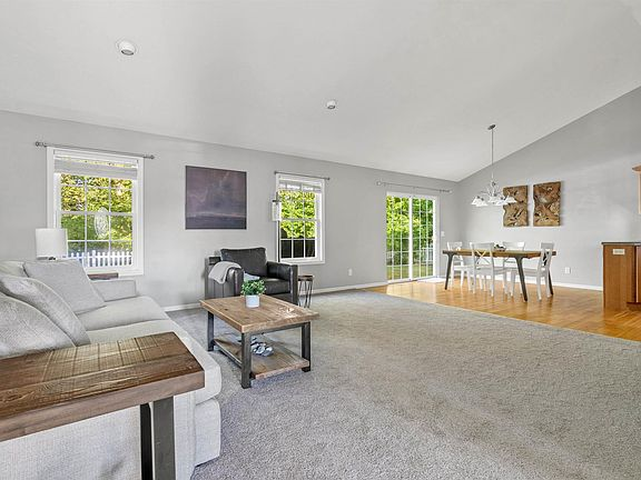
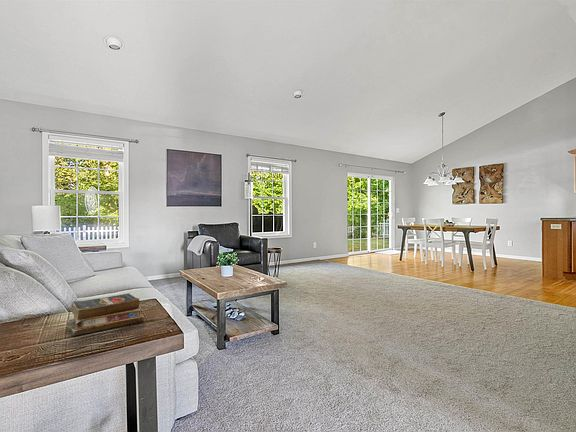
+ books [66,292,145,336]
